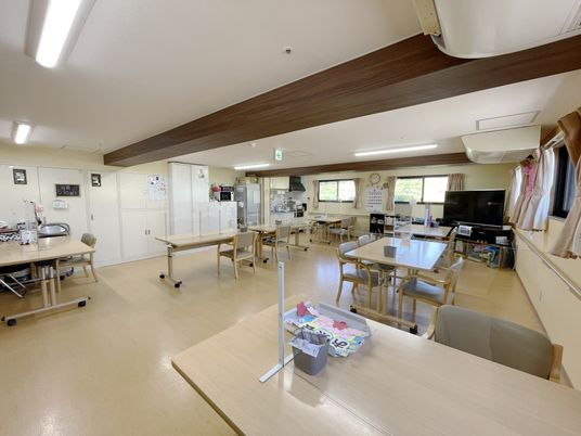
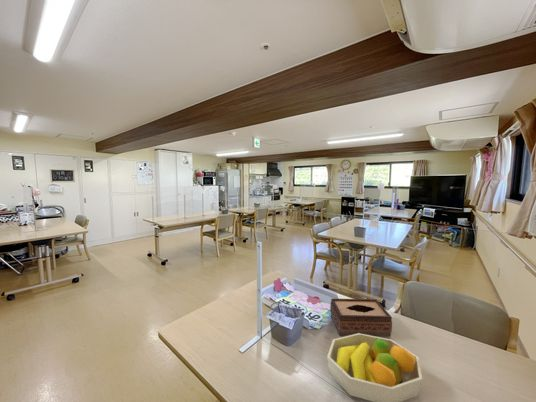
+ fruit bowl [326,333,423,402]
+ tissue box [329,298,393,338]
